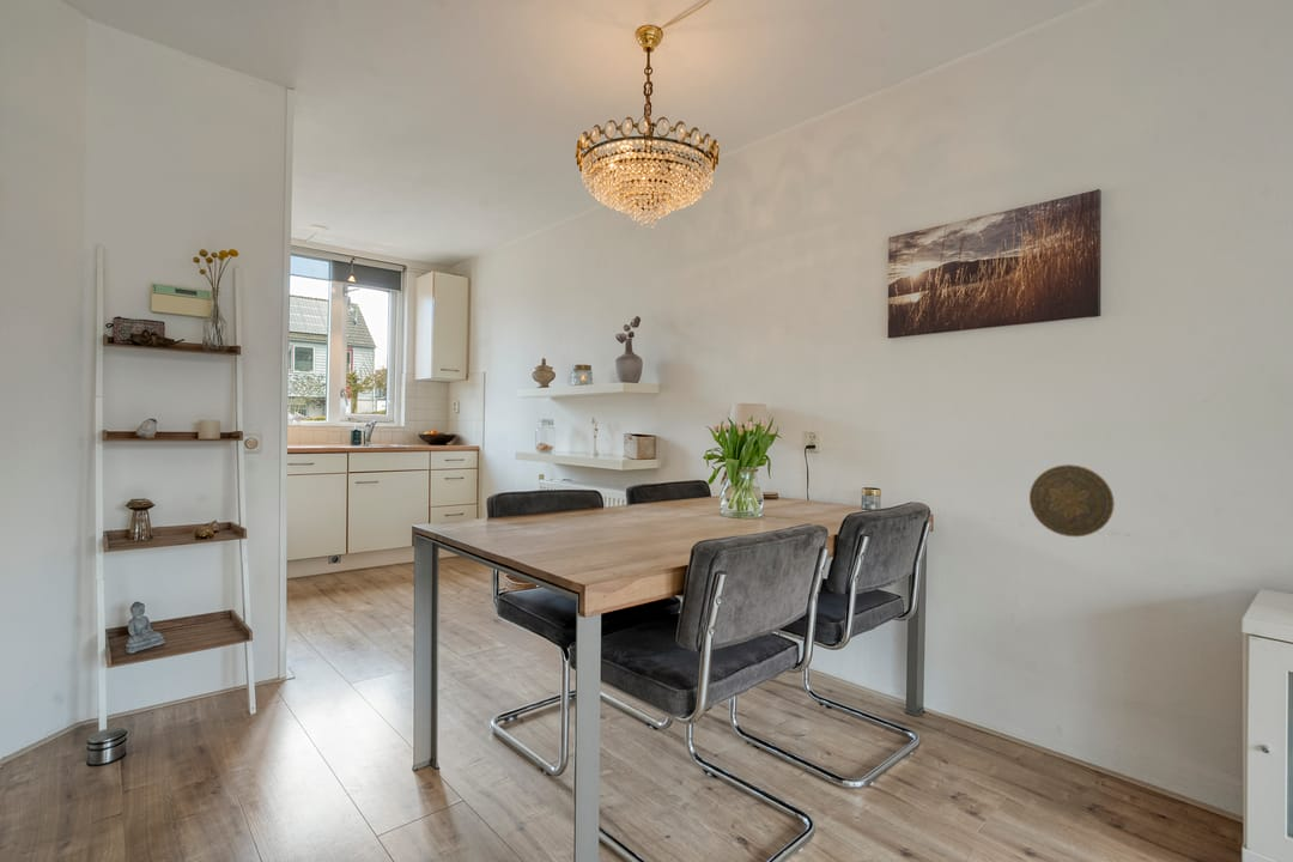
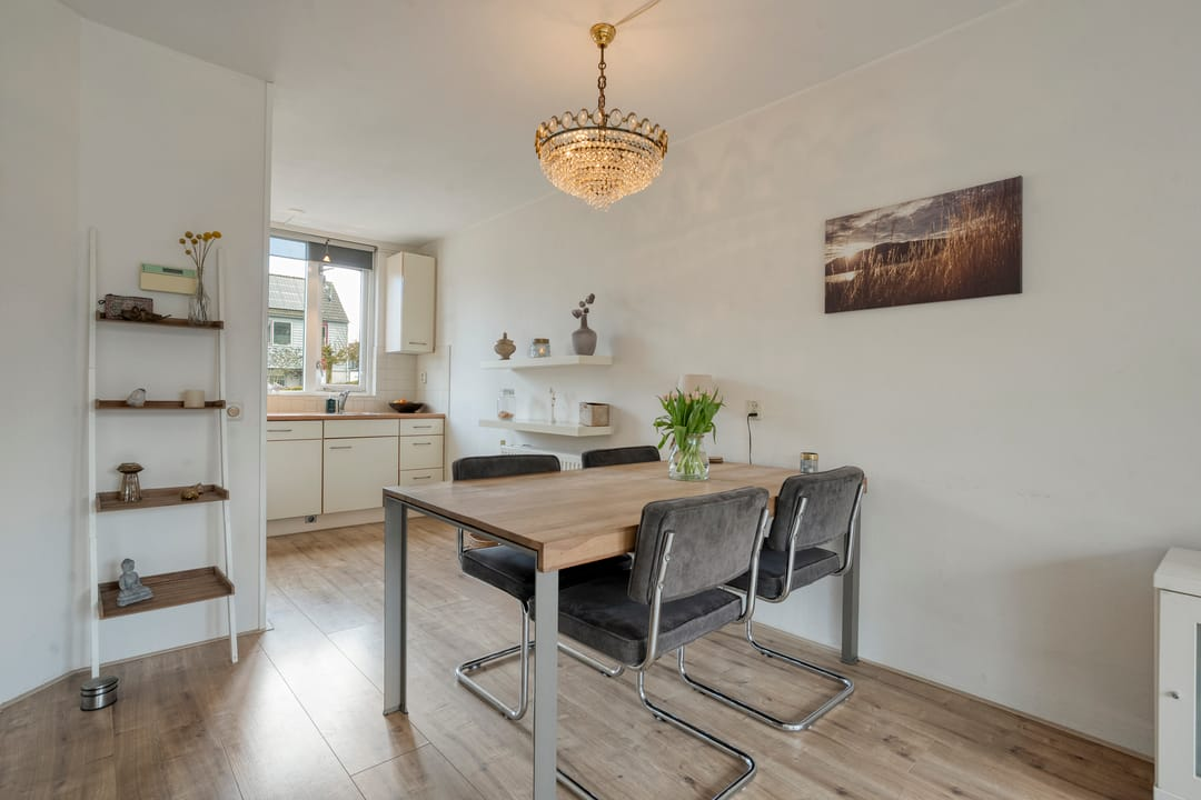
- decorative plate [1028,463,1116,538]
